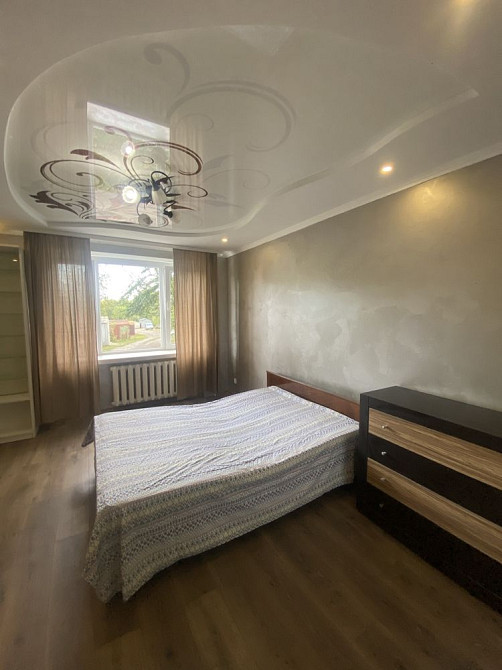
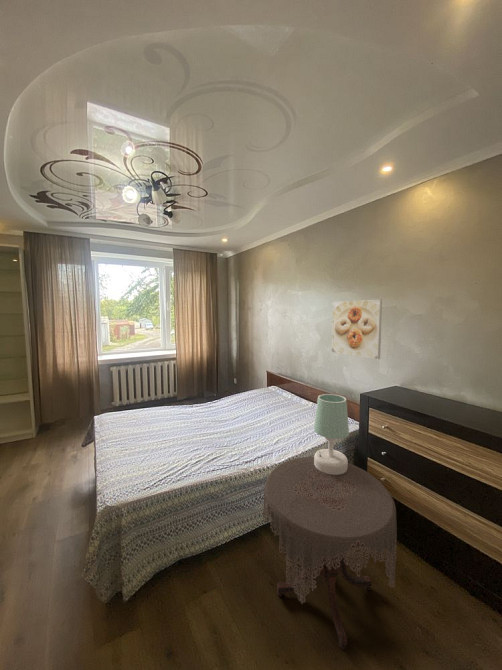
+ table lamp [313,393,350,475]
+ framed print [331,299,383,360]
+ side table [262,456,398,650]
